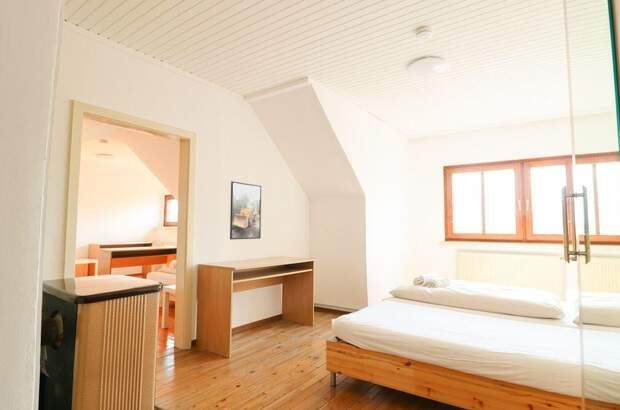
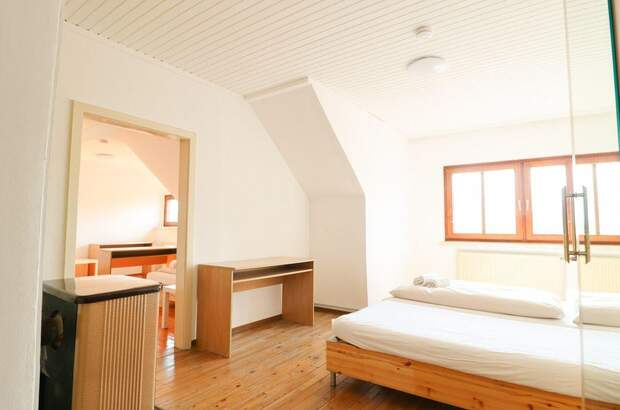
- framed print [229,180,262,241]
